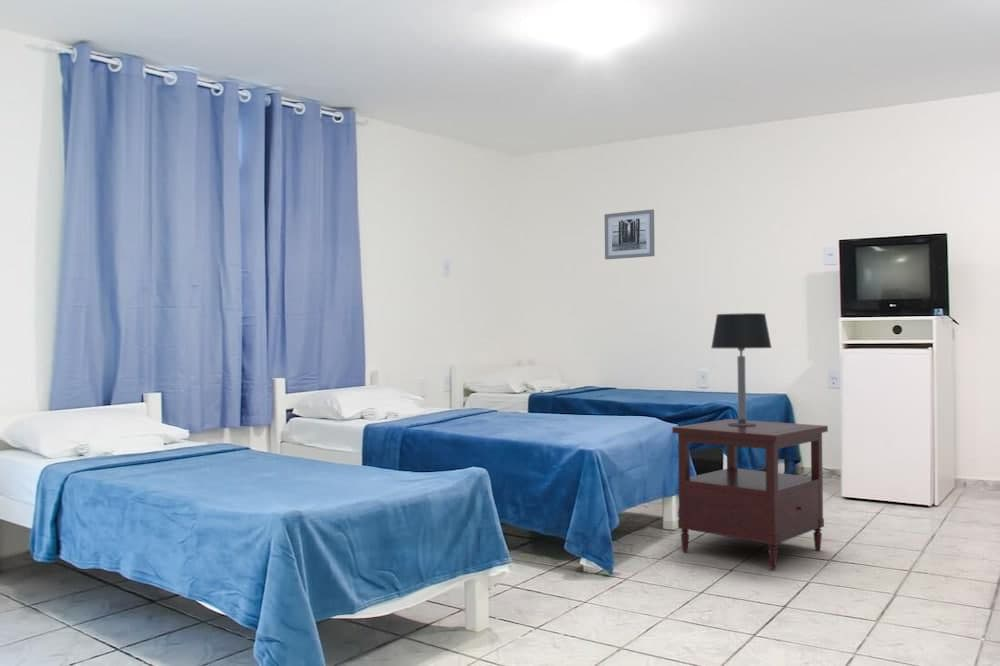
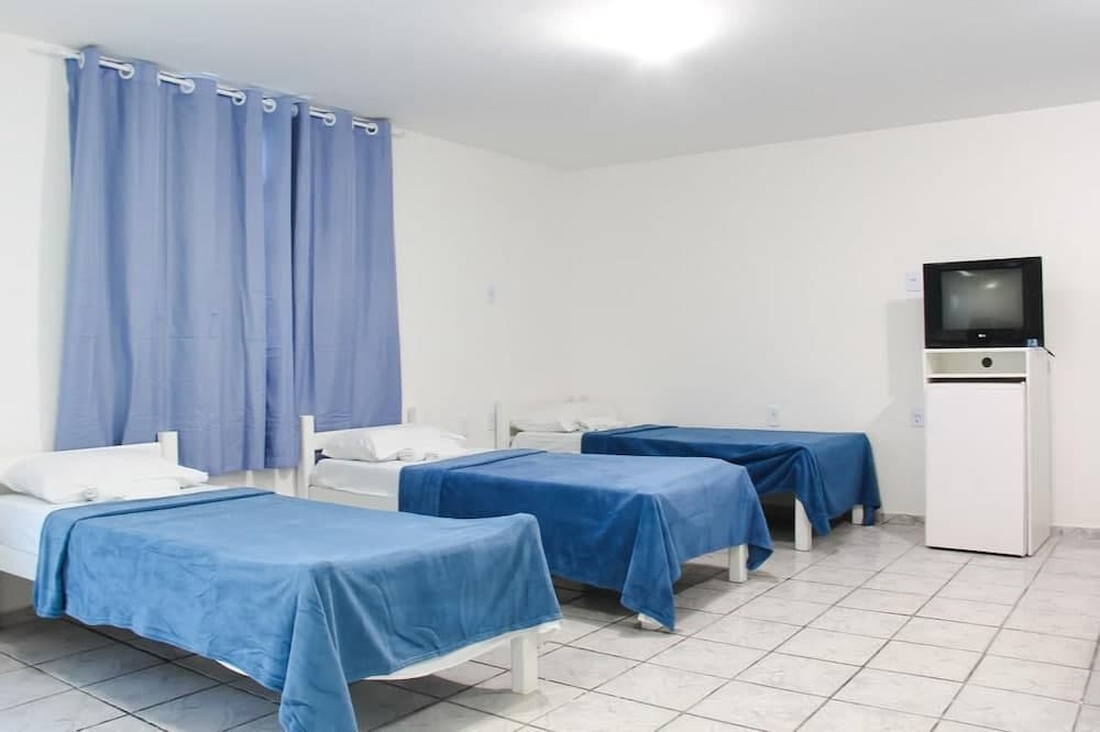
- table lamp [710,312,773,426]
- wall art [604,208,656,260]
- side table [671,418,829,570]
